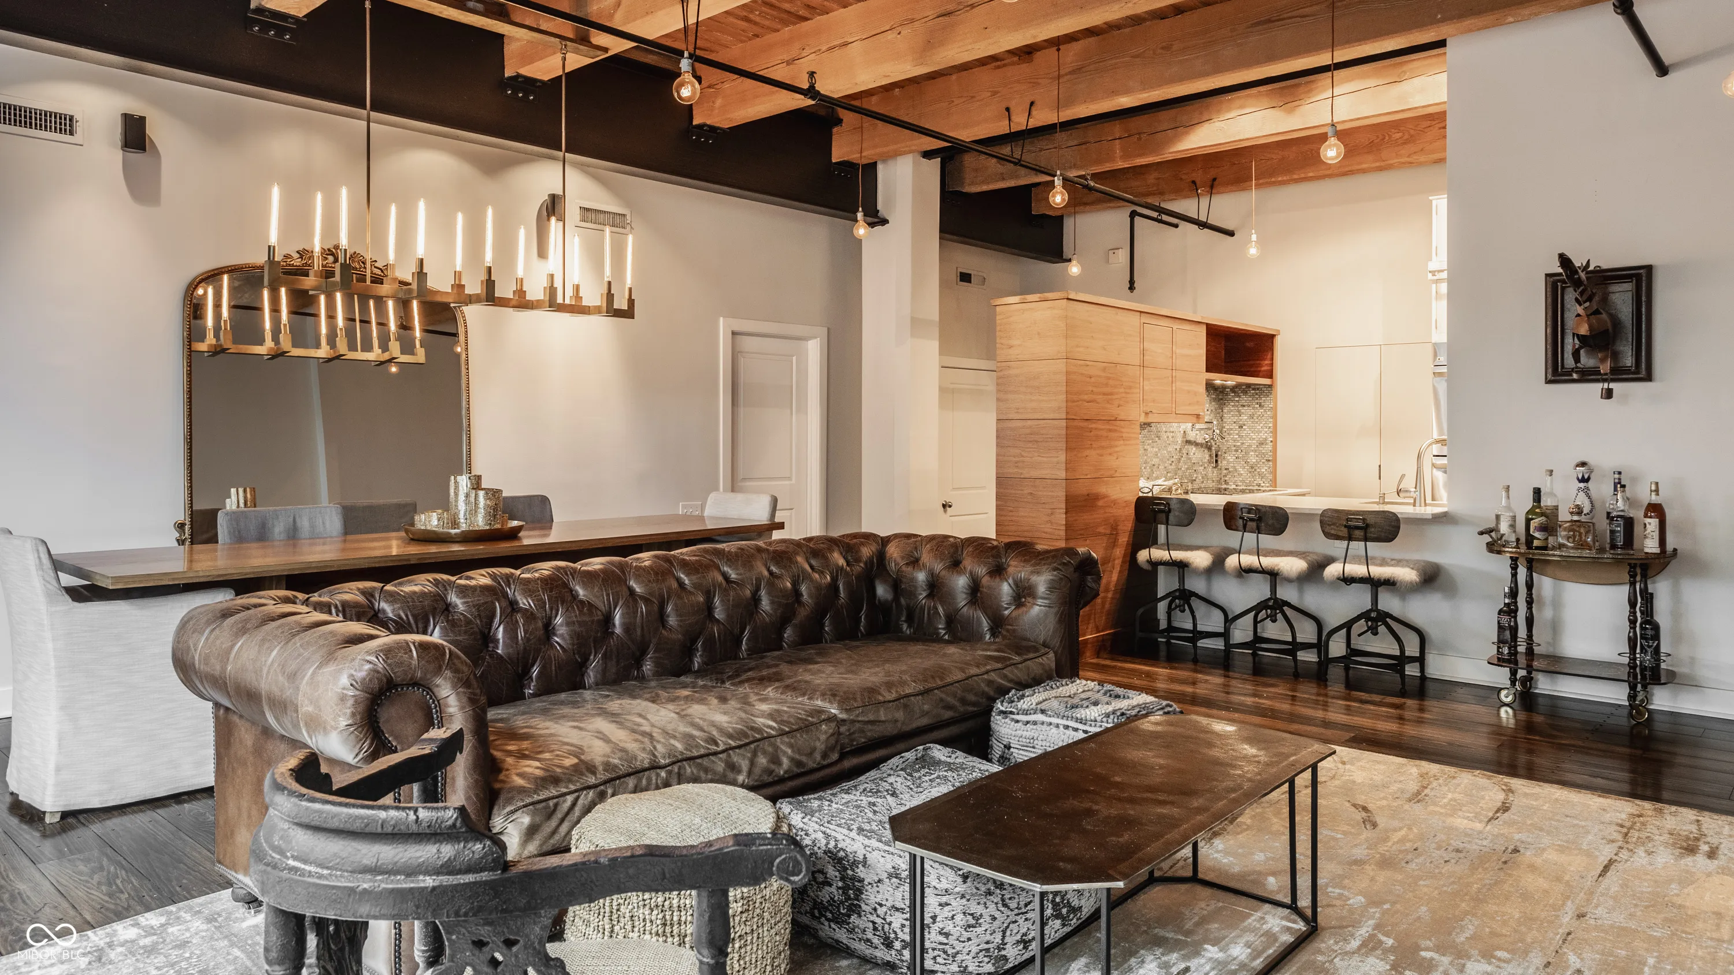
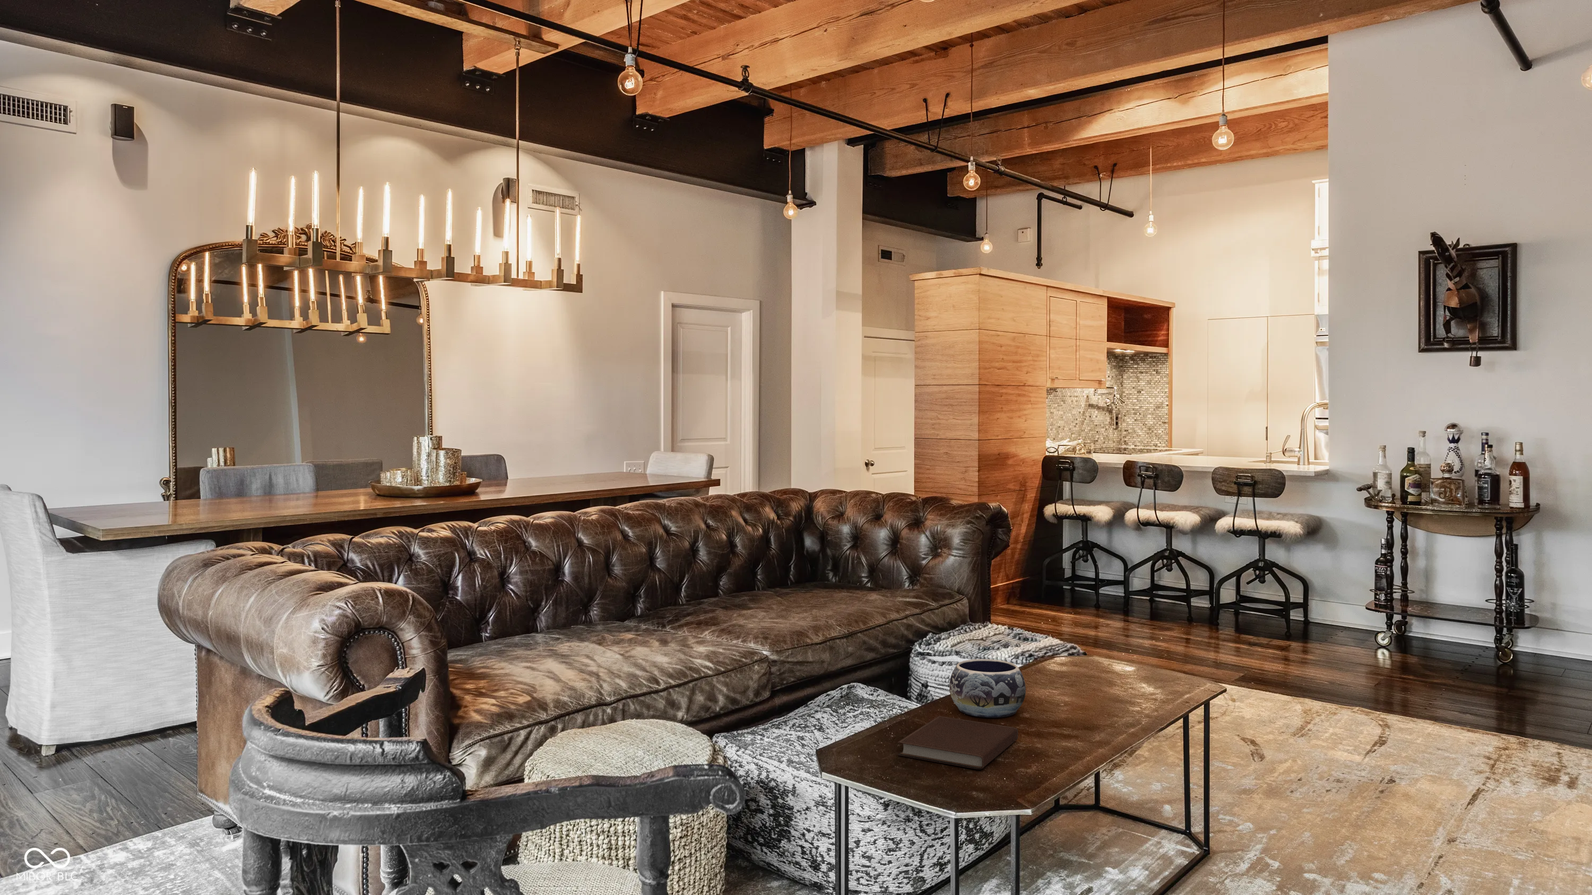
+ decorative bowl [949,659,1027,718]
+ notebook [897,716,1019,769]
